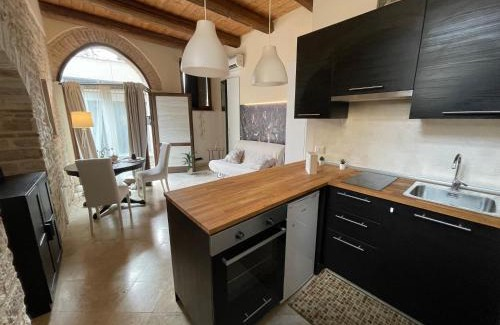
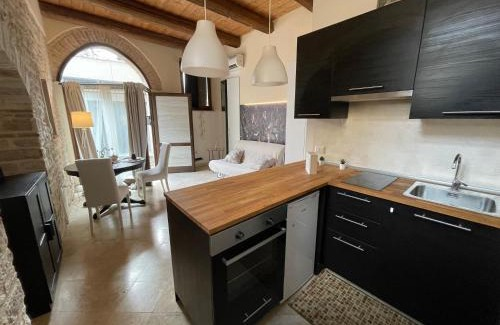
- indoor plant [179,150,199,176]
